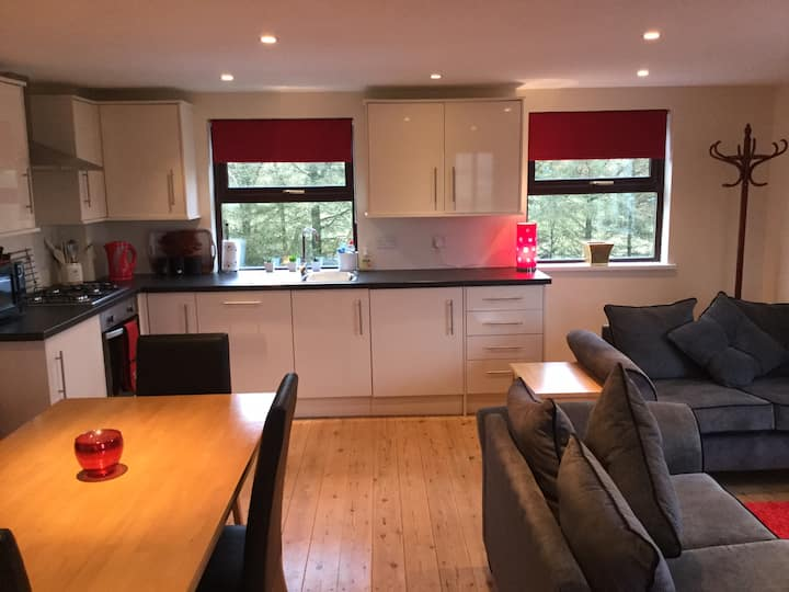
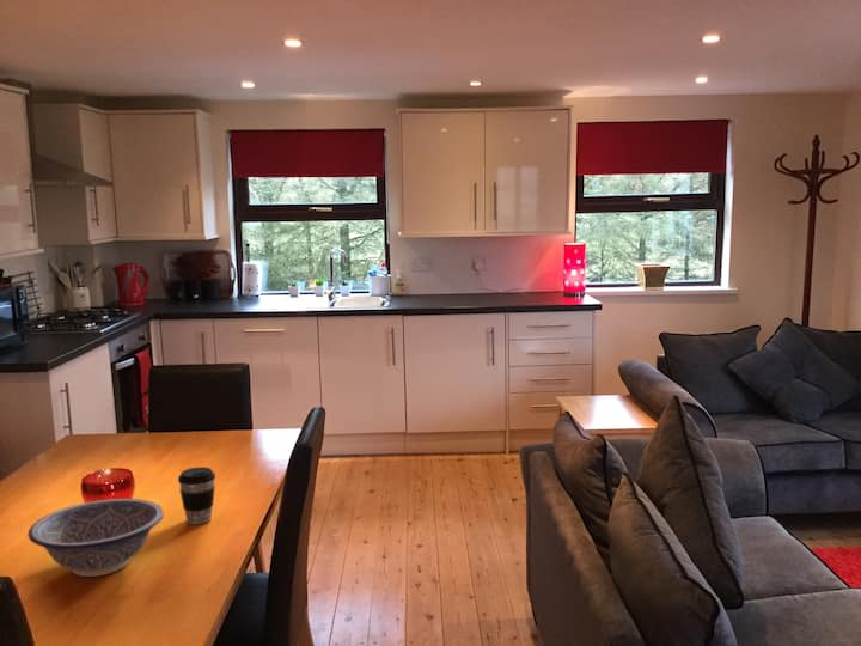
+ decorative bowl [26,498,165,578]
+ coffee cup [177,465,216,525]
